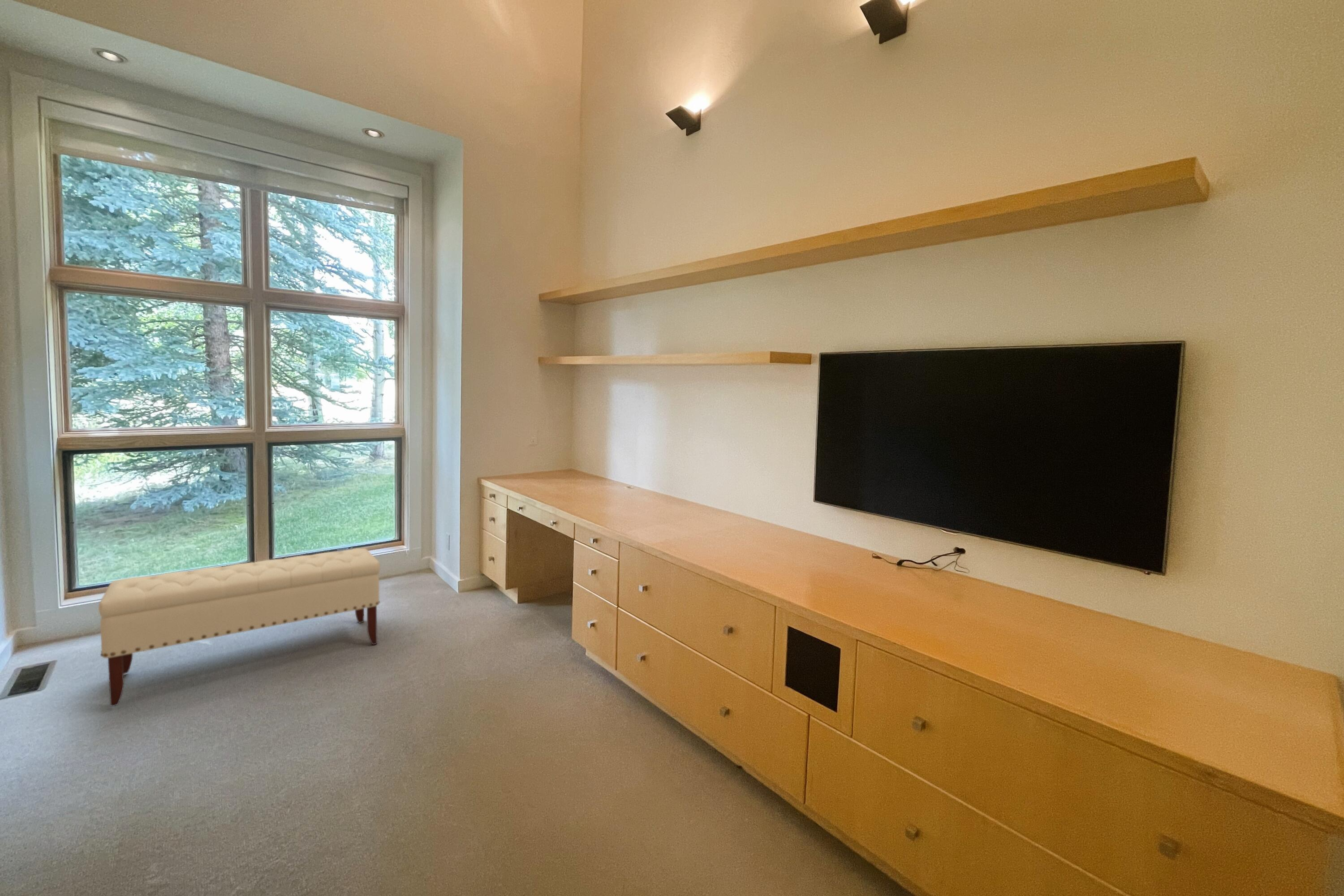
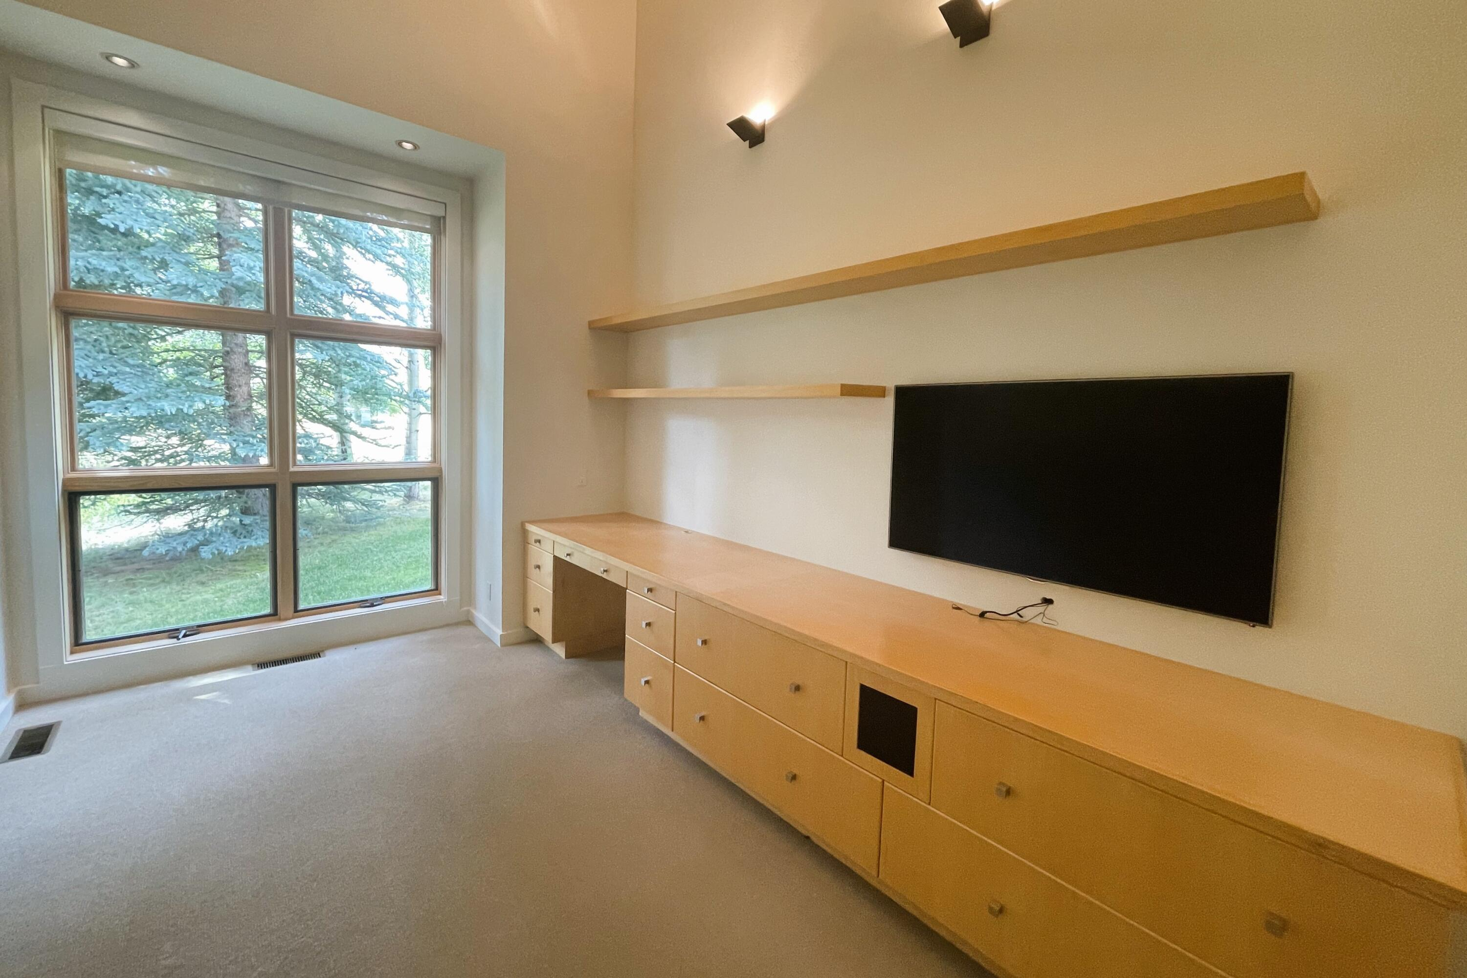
- bench [98,548,381,707]
